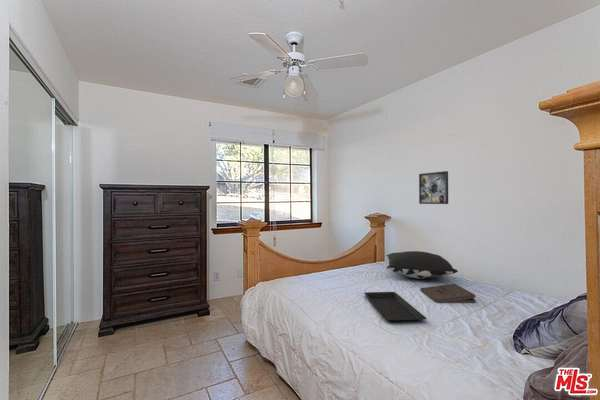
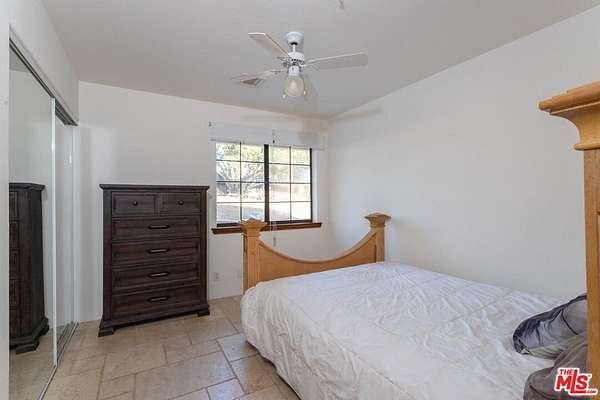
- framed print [418,170,449,205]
- pillow [385,250,459,280]
- serving tray [363,291,427,323]
- pizza box [419,283,477,304]
